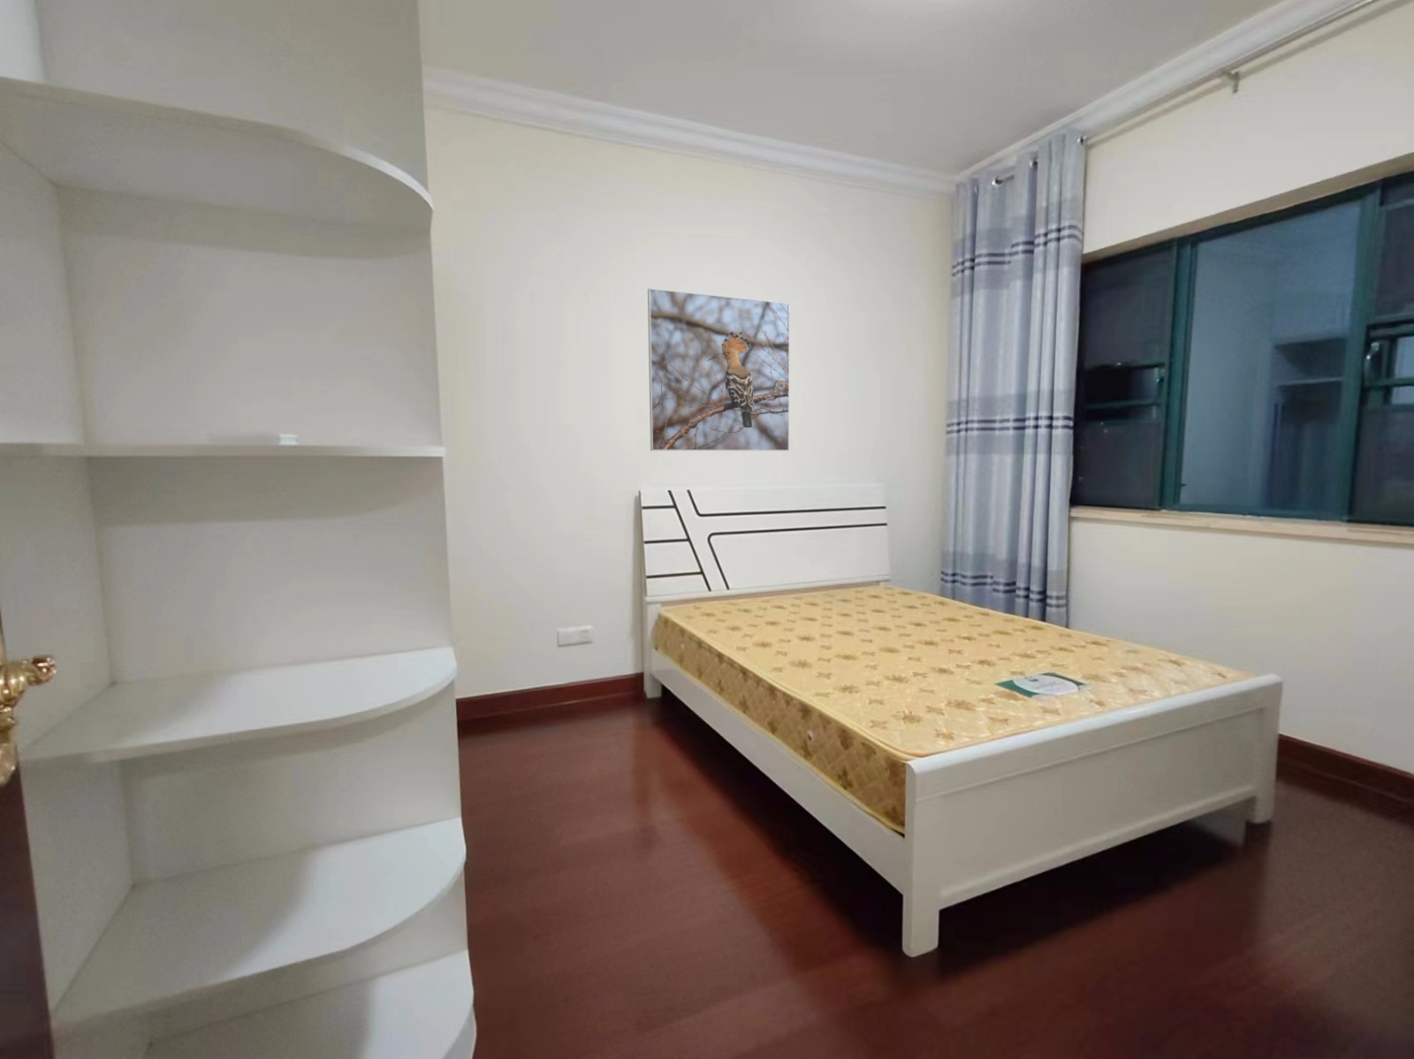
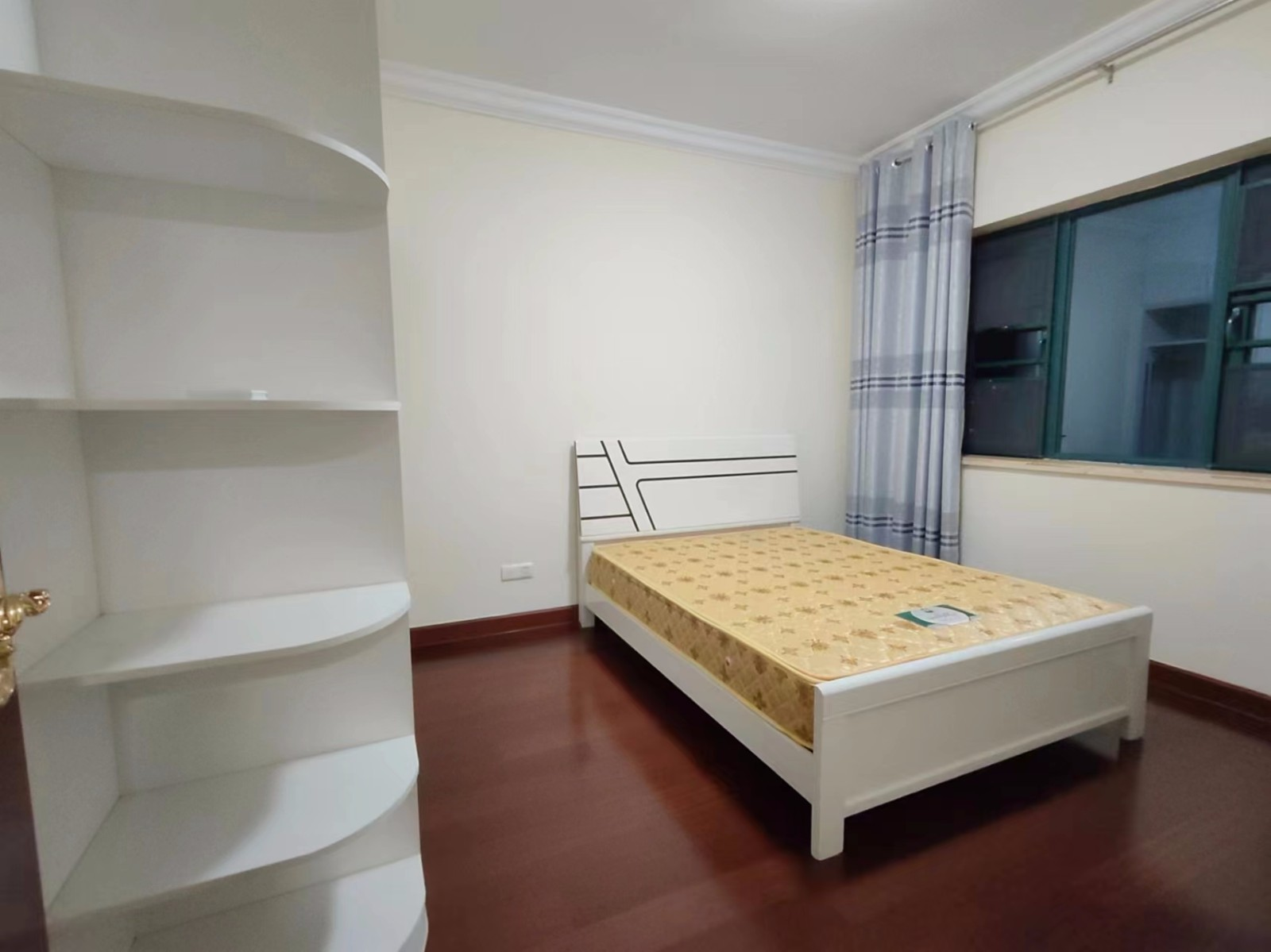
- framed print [646,287,791,453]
